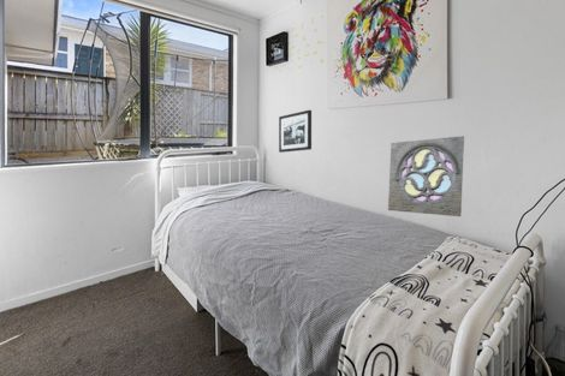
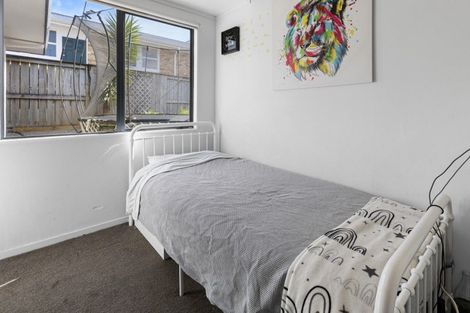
- wall ornament [387,135,465,217]
- picture frame [278,109,313,154]
